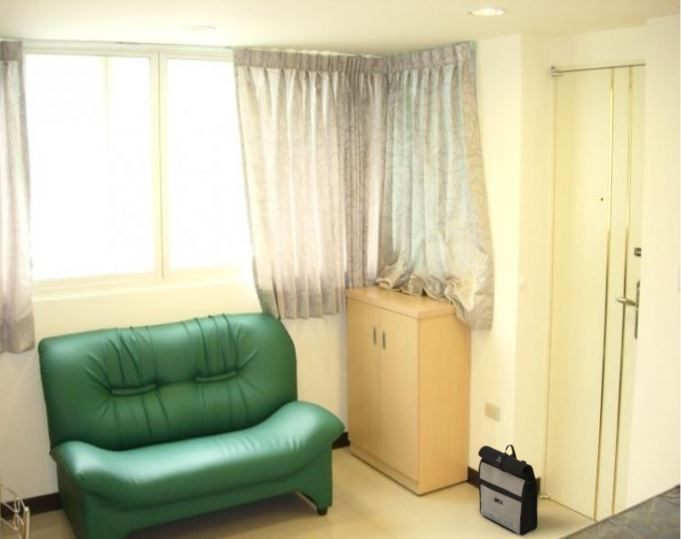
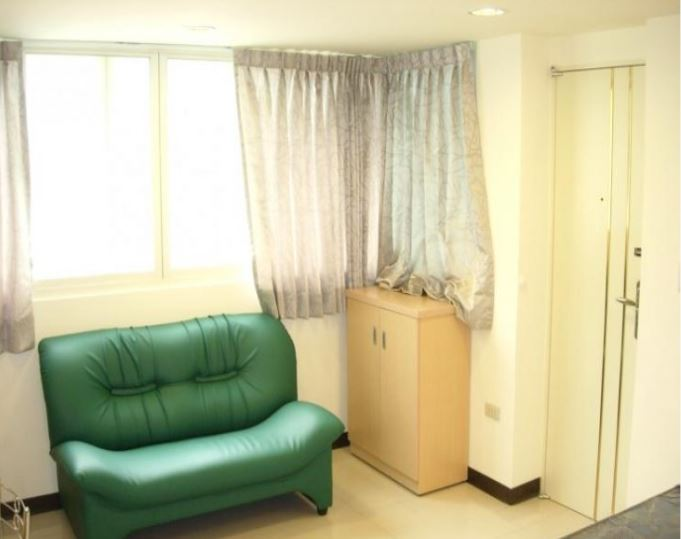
- backpack [477,443,539,537]
